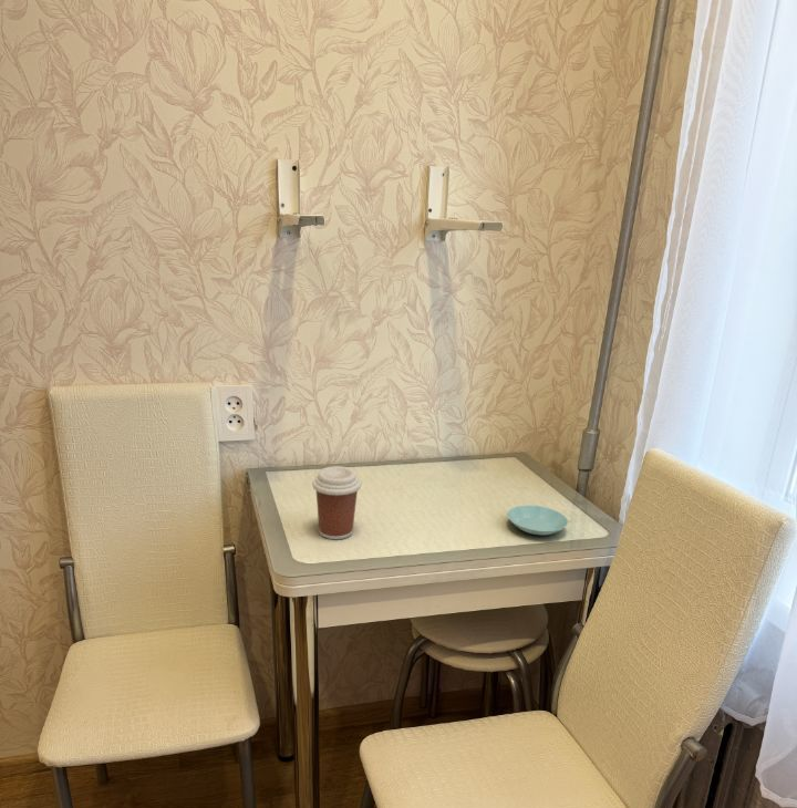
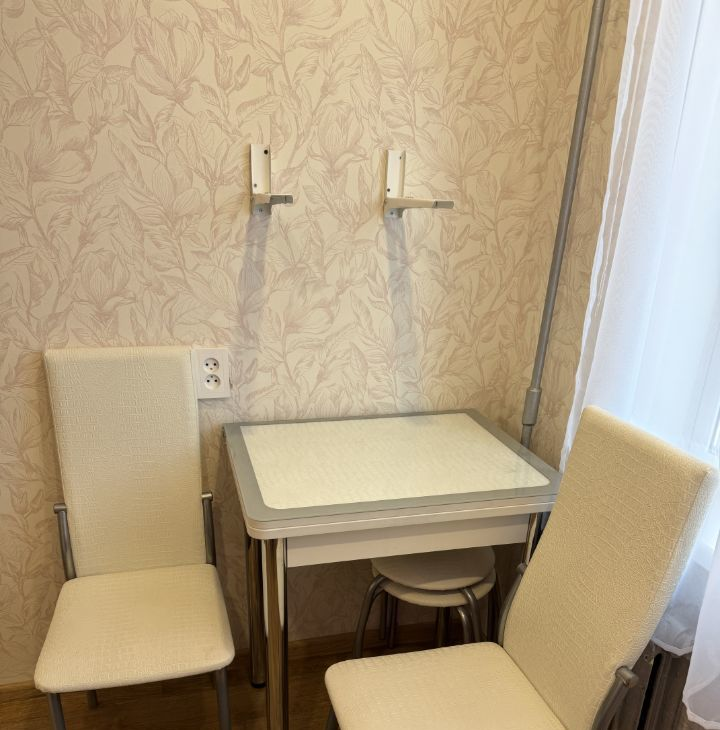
- coffee cup [311,465,362,540]
- saucer [507,505,569,536]
